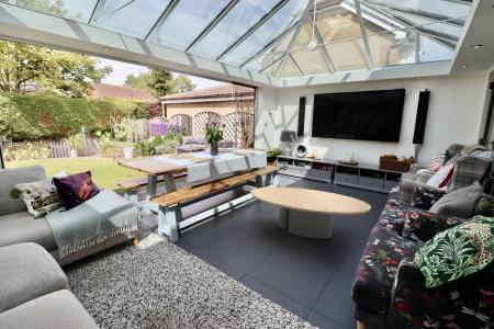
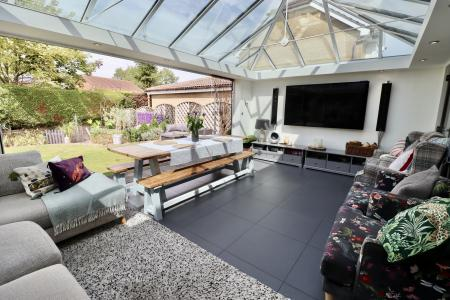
- coffee table [250,186,372,240]
